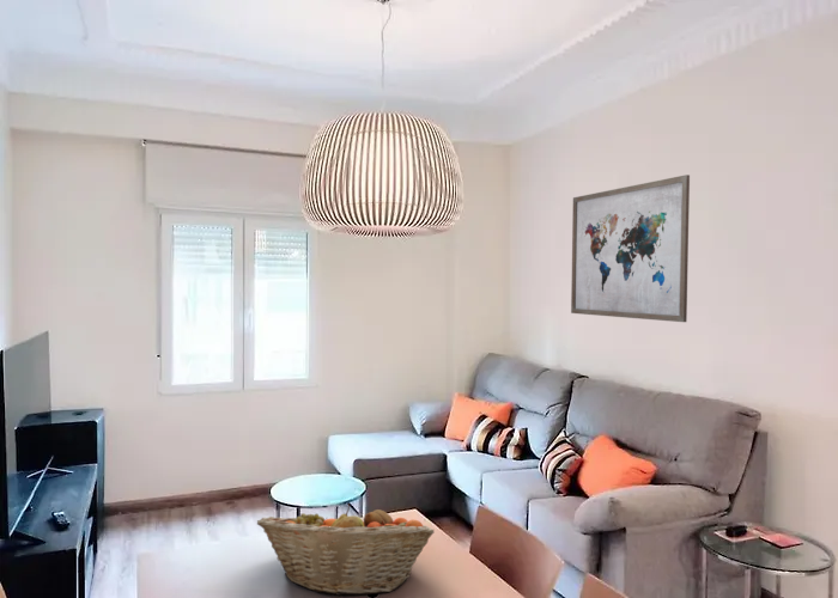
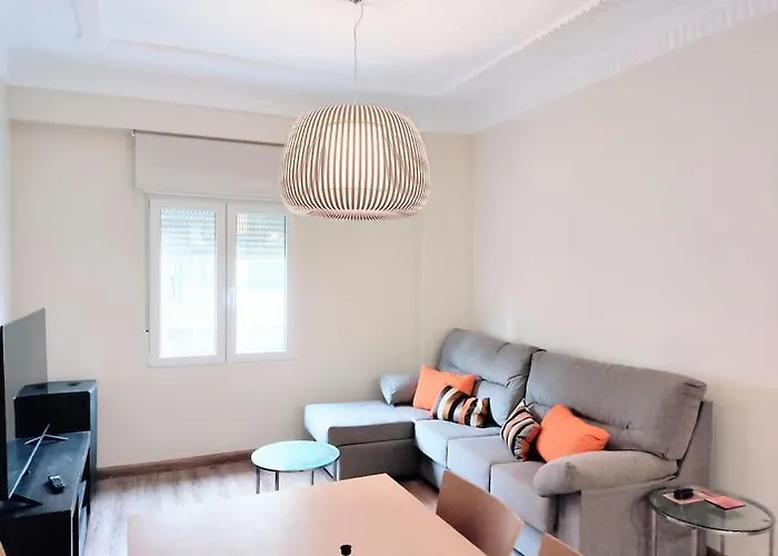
- fruit basket [256,502,436,597]
- wall art [570,173,691,323]
